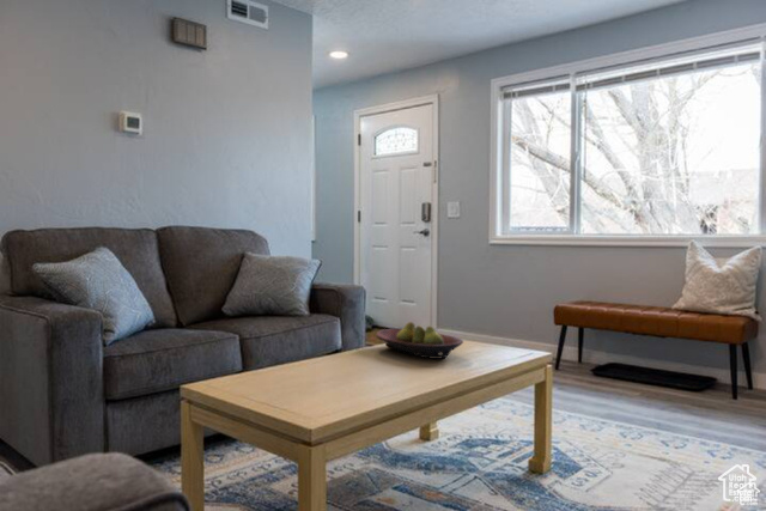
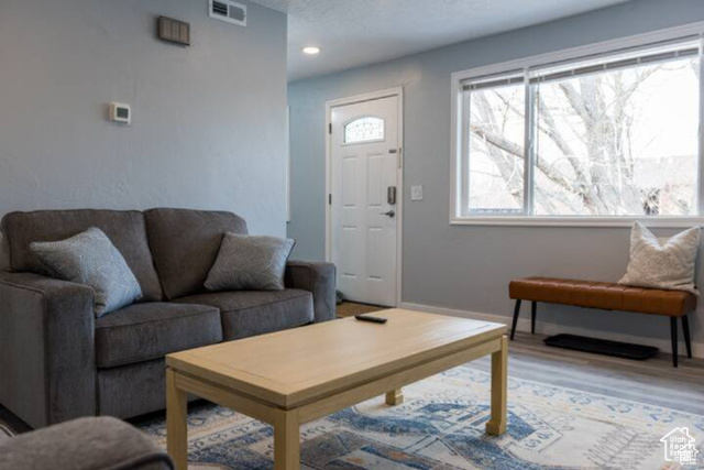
- fruit bowl [375,321,464,360]
